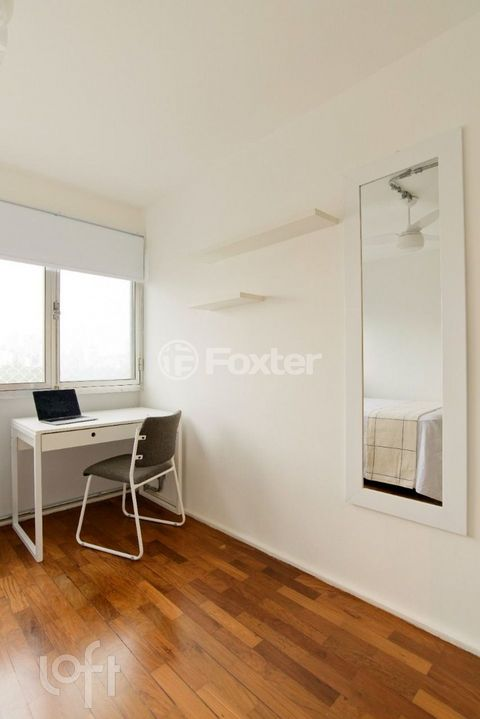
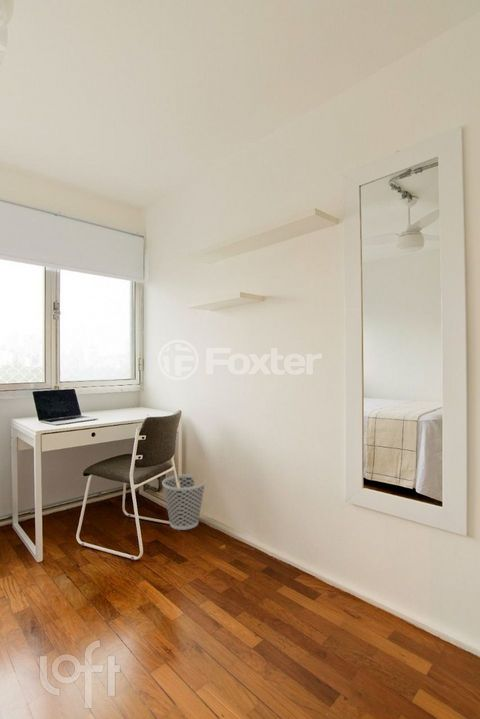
+ wastebasket [161,473,207,531]
